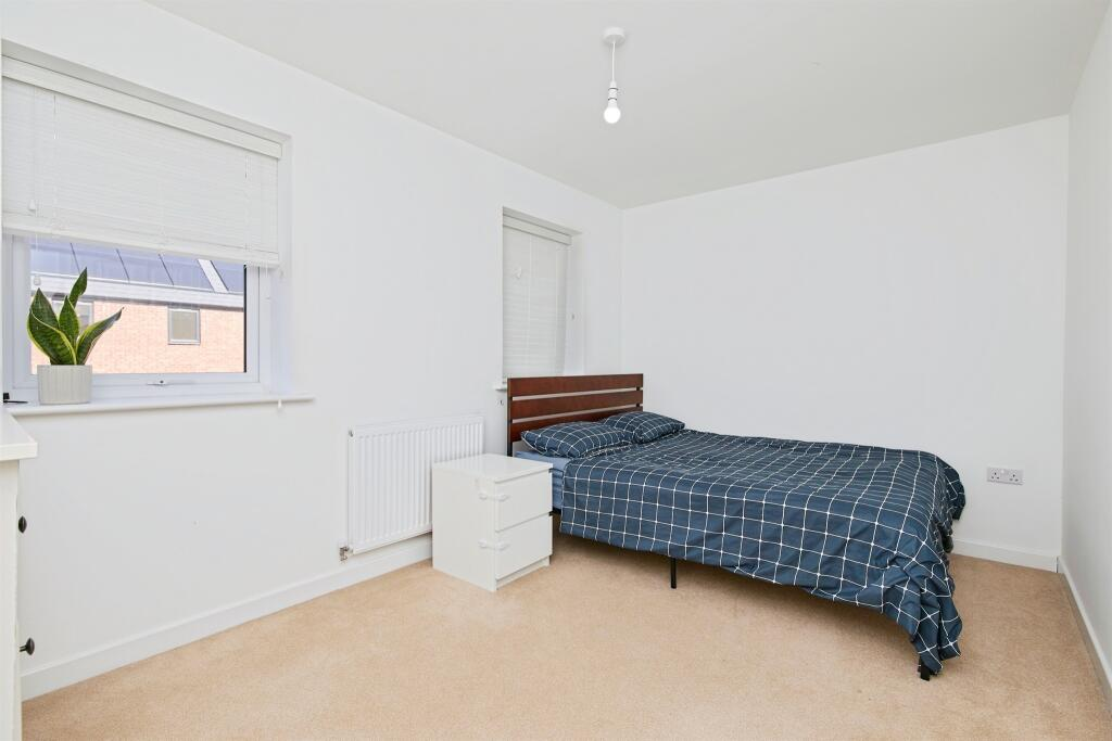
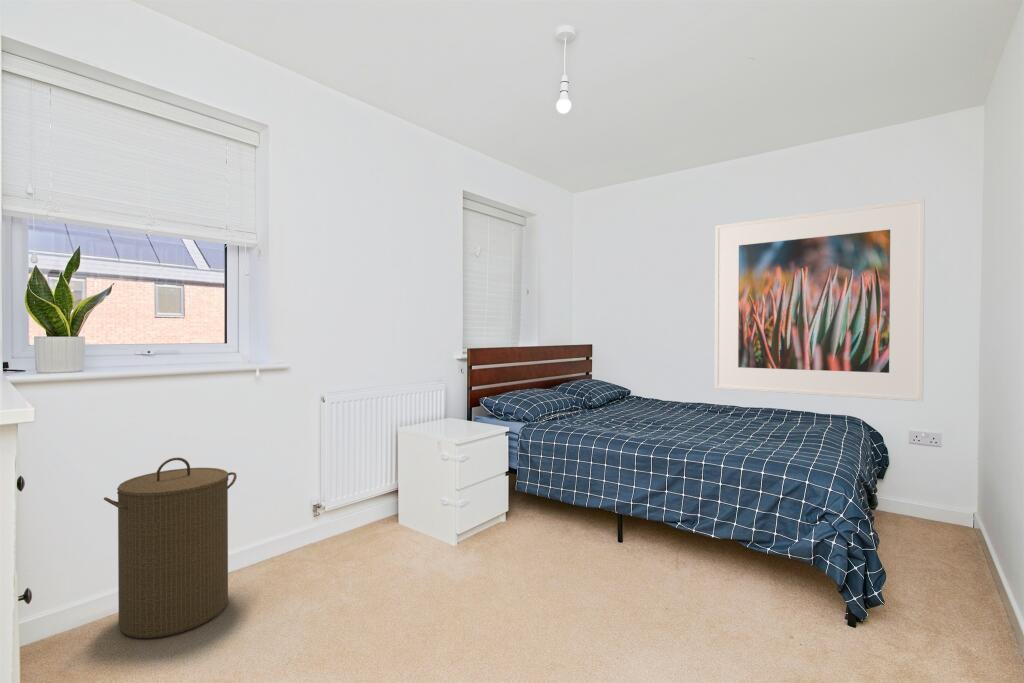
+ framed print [714,197,926,403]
+ laundry hamper [103,456,238,639]
